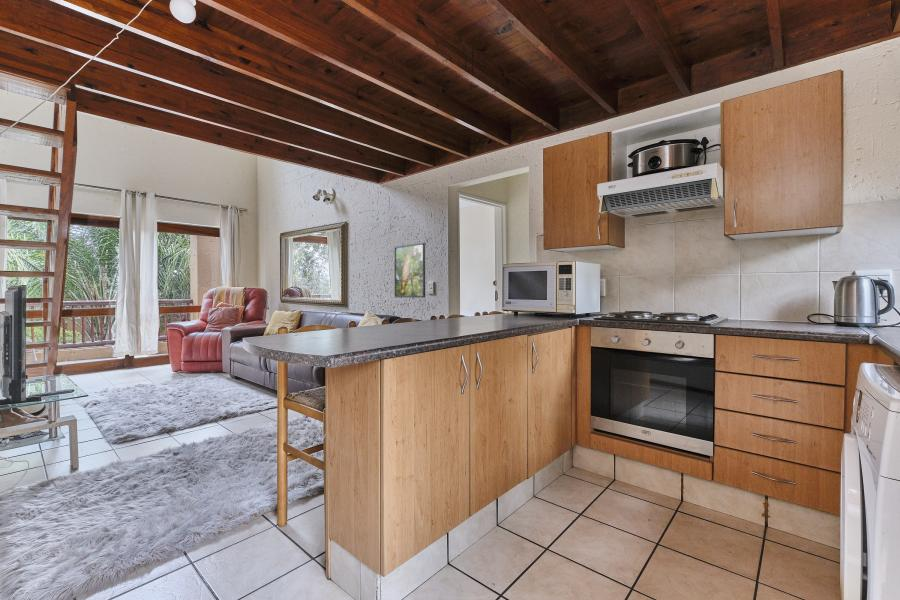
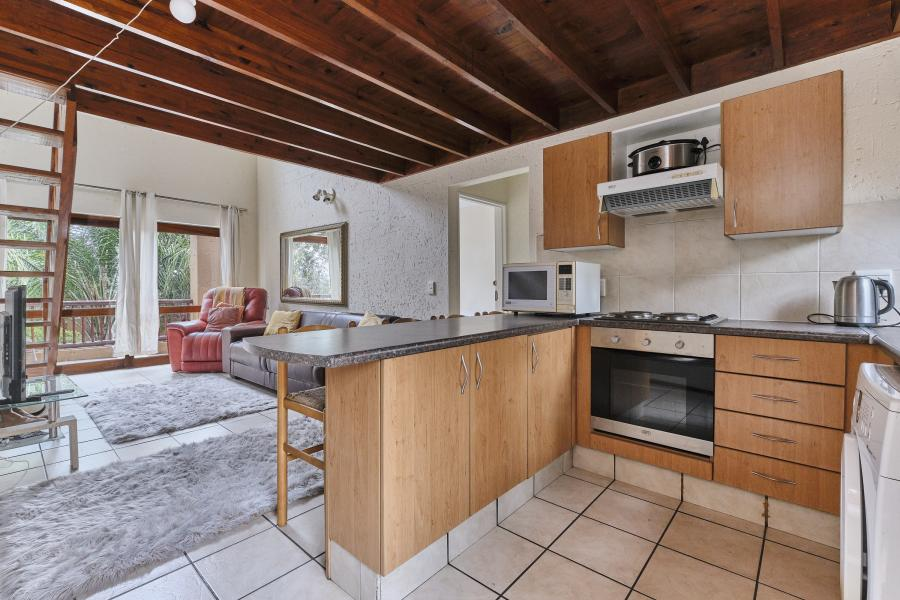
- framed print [393,242,426,298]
